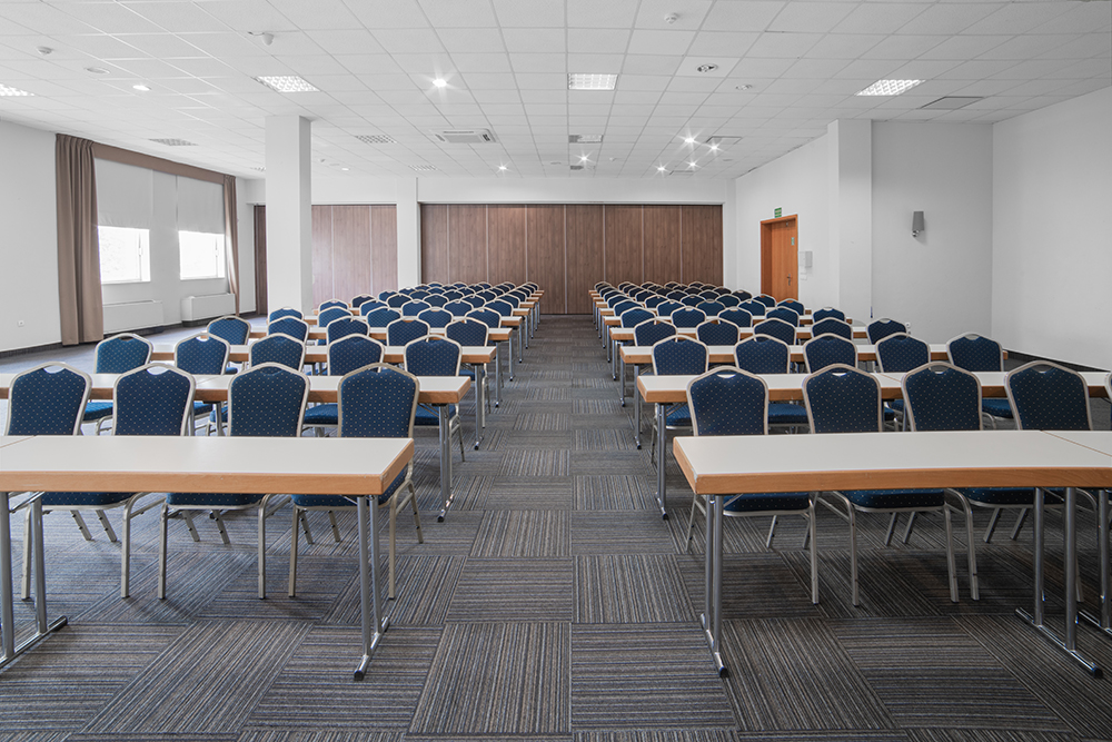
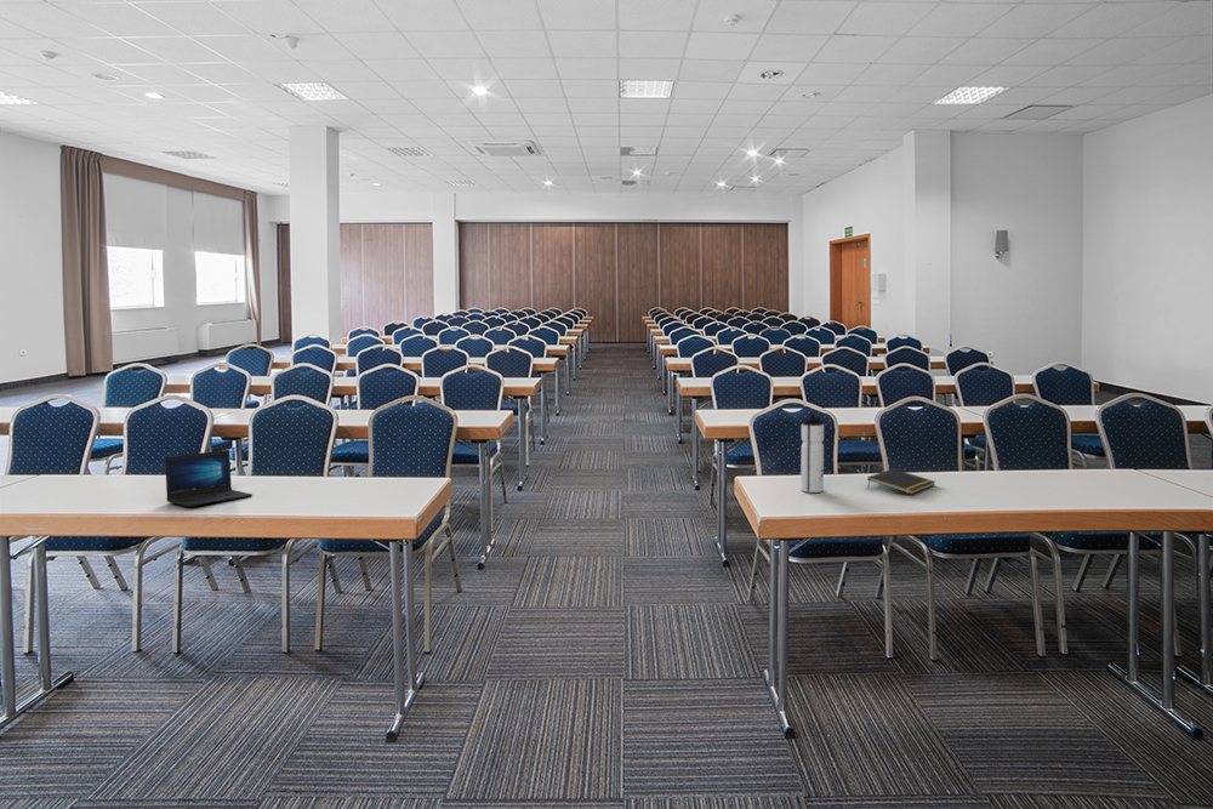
+ notepad [866,468,936,495]
+ laptop [164,449,254,508]
+ water bottle [799,412,825,494]
